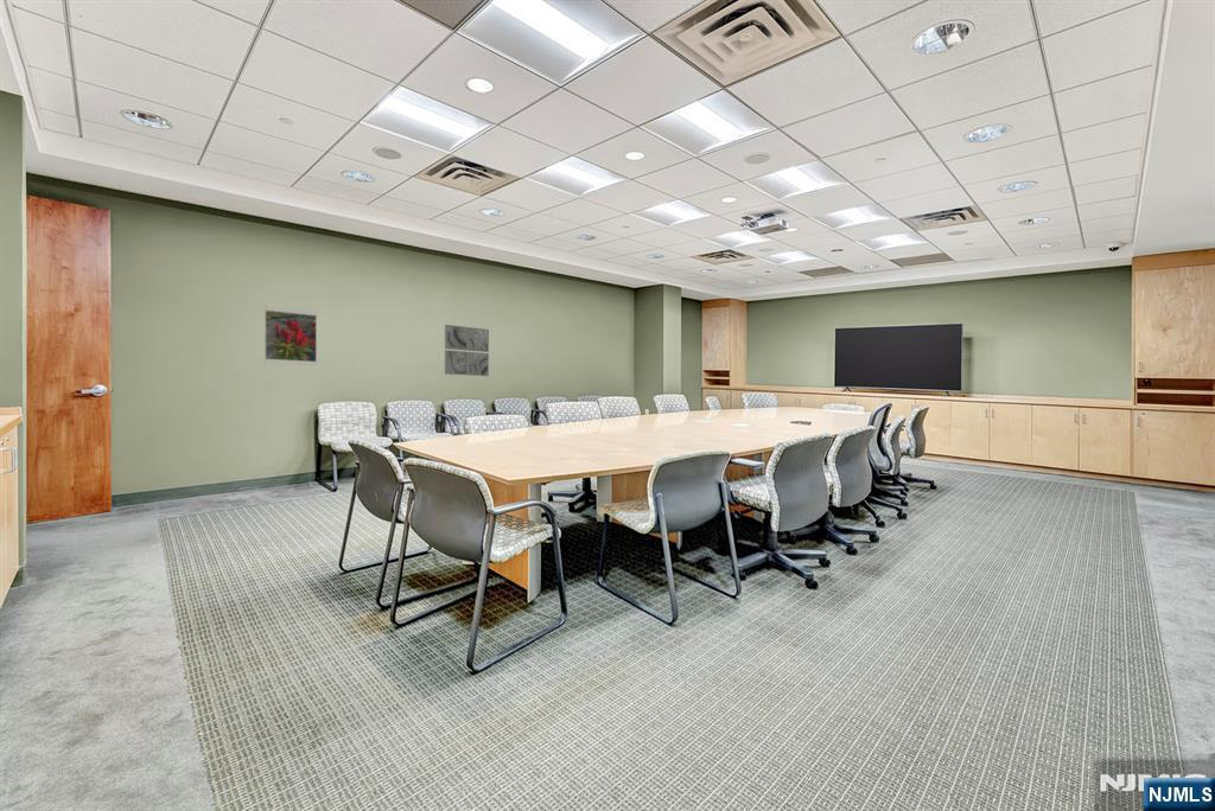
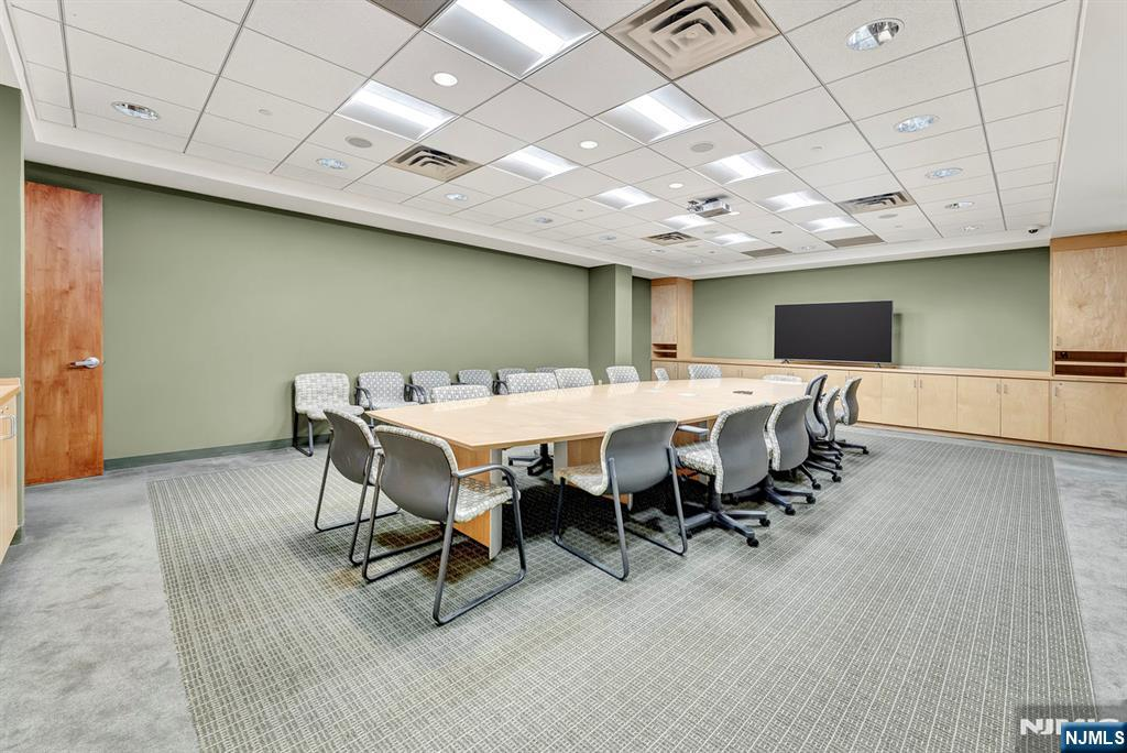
- wall art [444,324,490,377]
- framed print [263,305,318,366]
